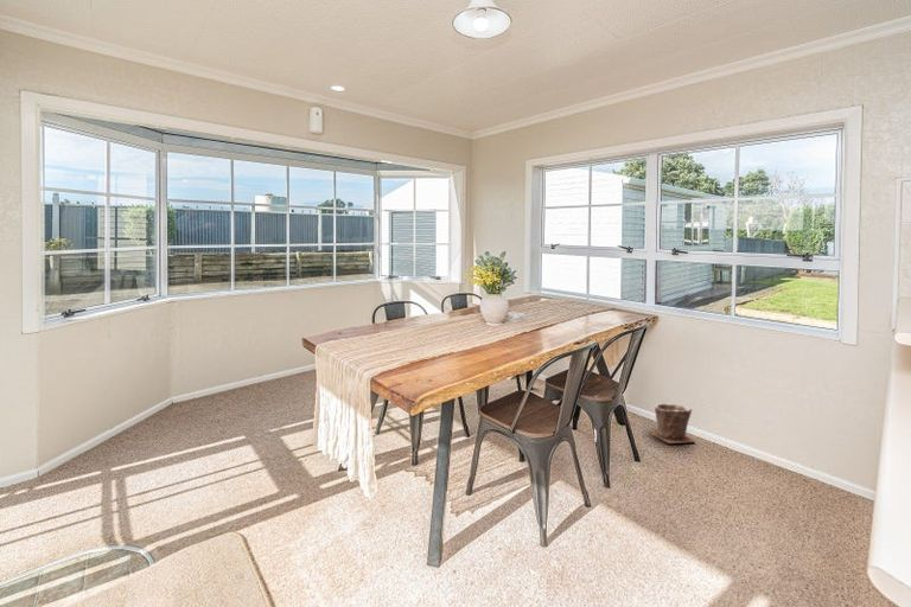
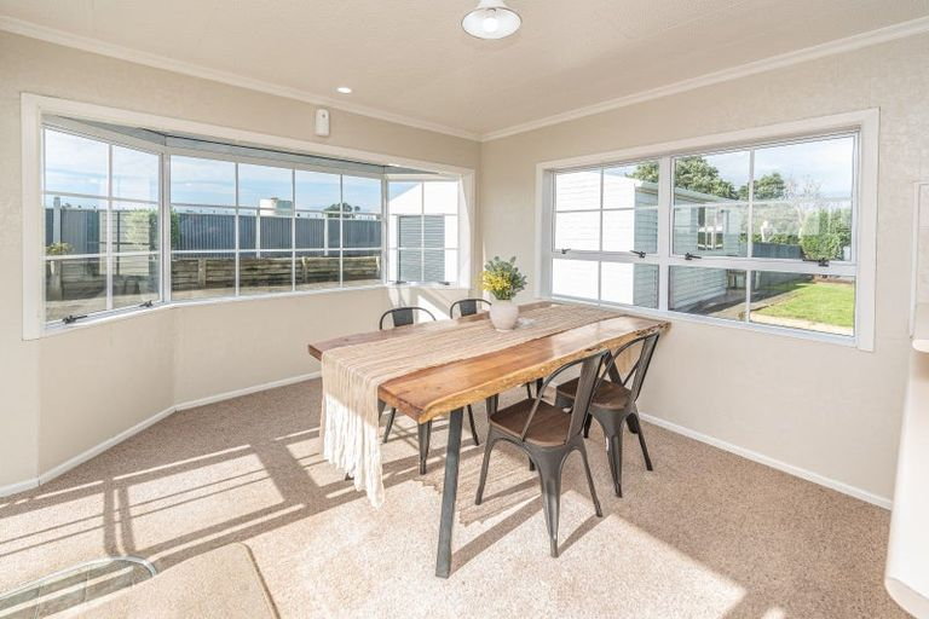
- plant pot [650,401,696,445]
